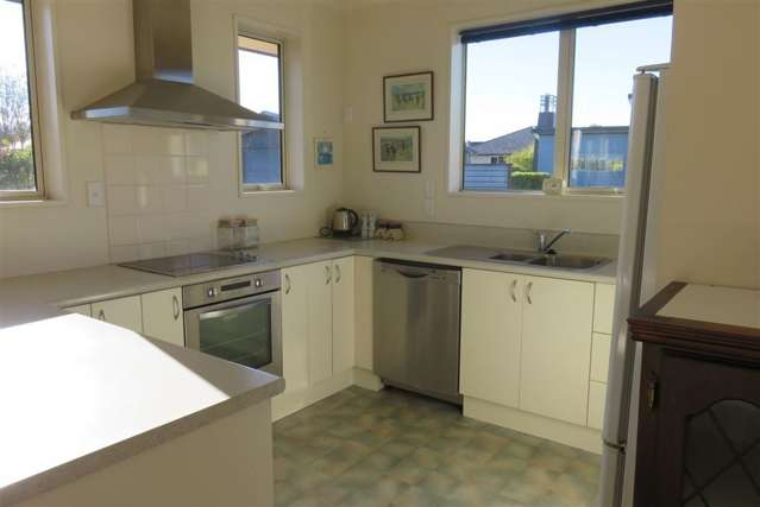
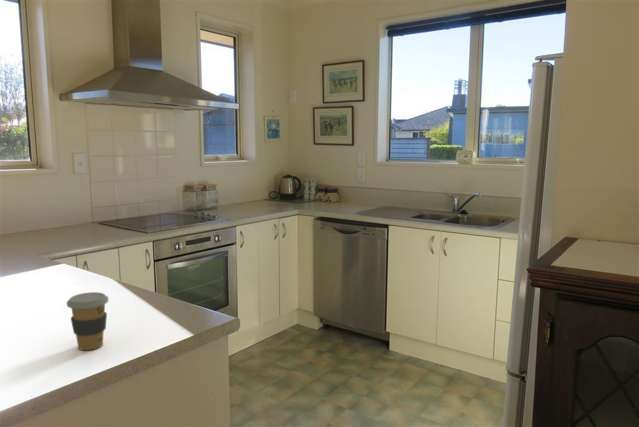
+ coffee cup [66,291,109,351]
